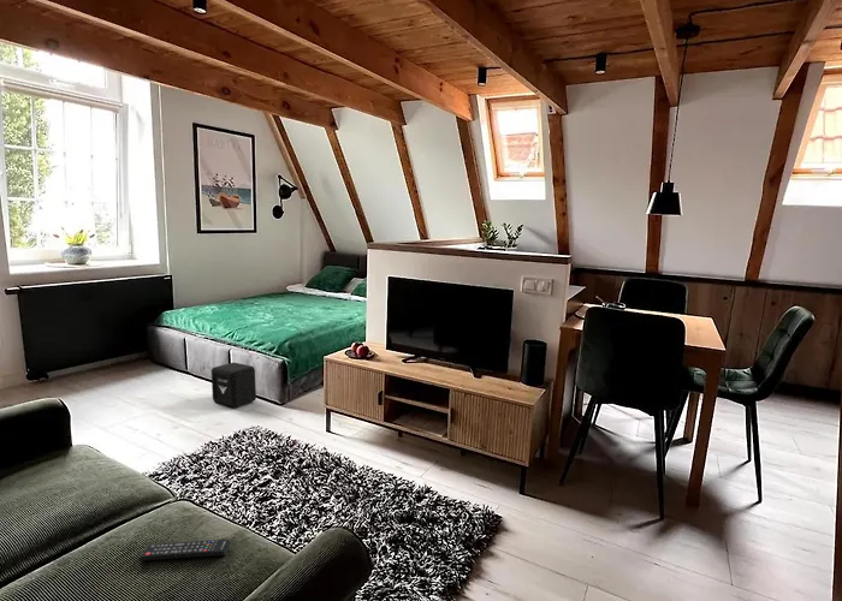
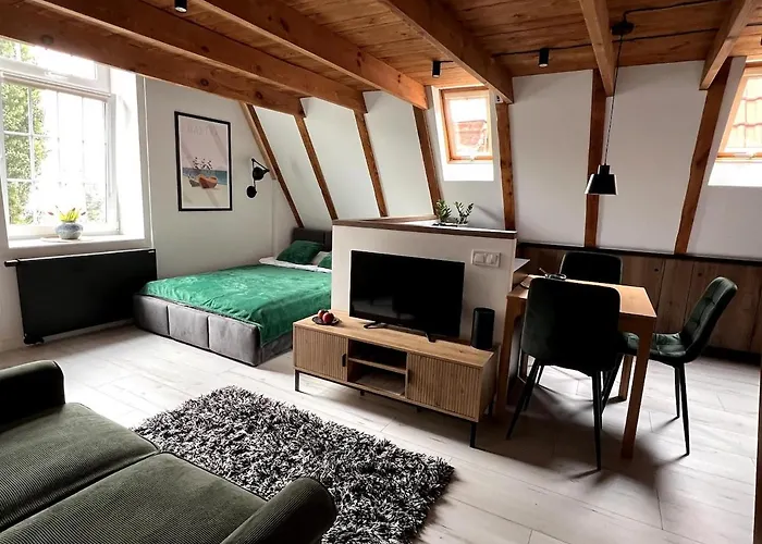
- air purifier [210,362,257,409]
- remote control [138,538,231,561]
